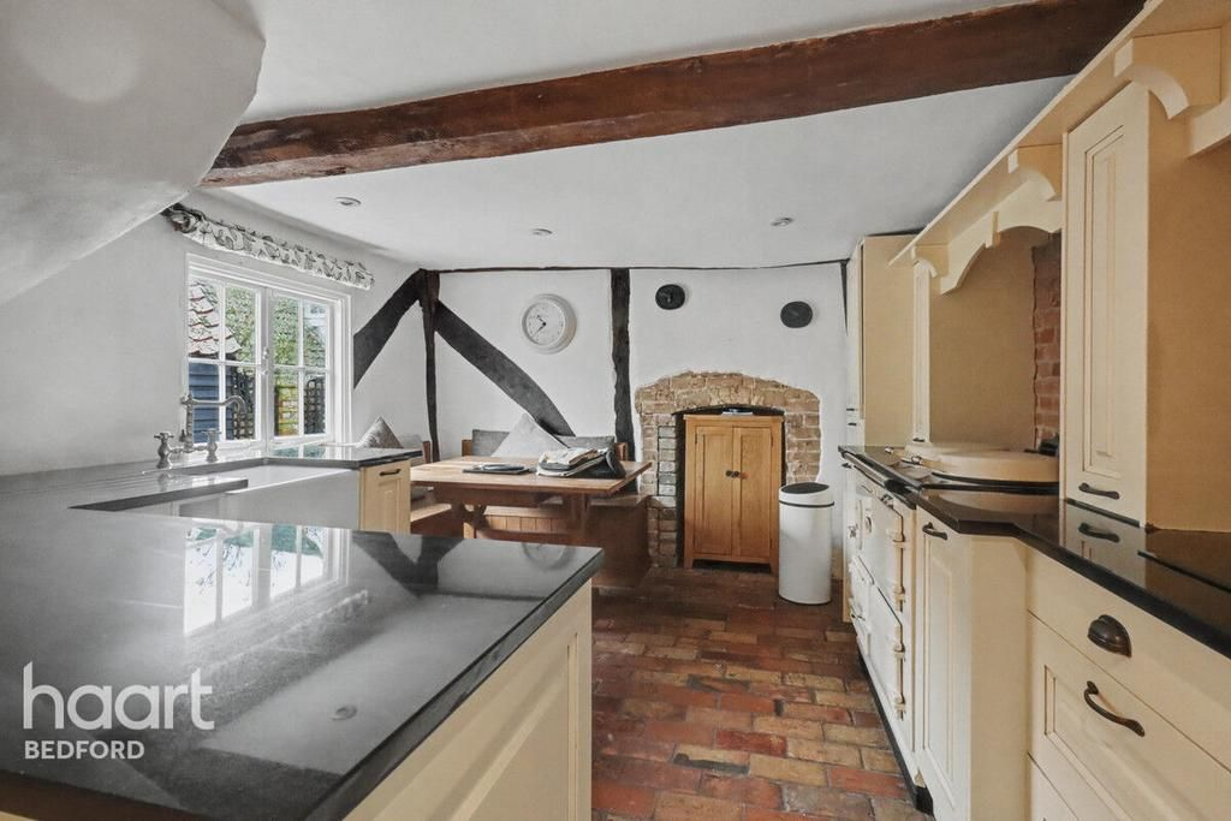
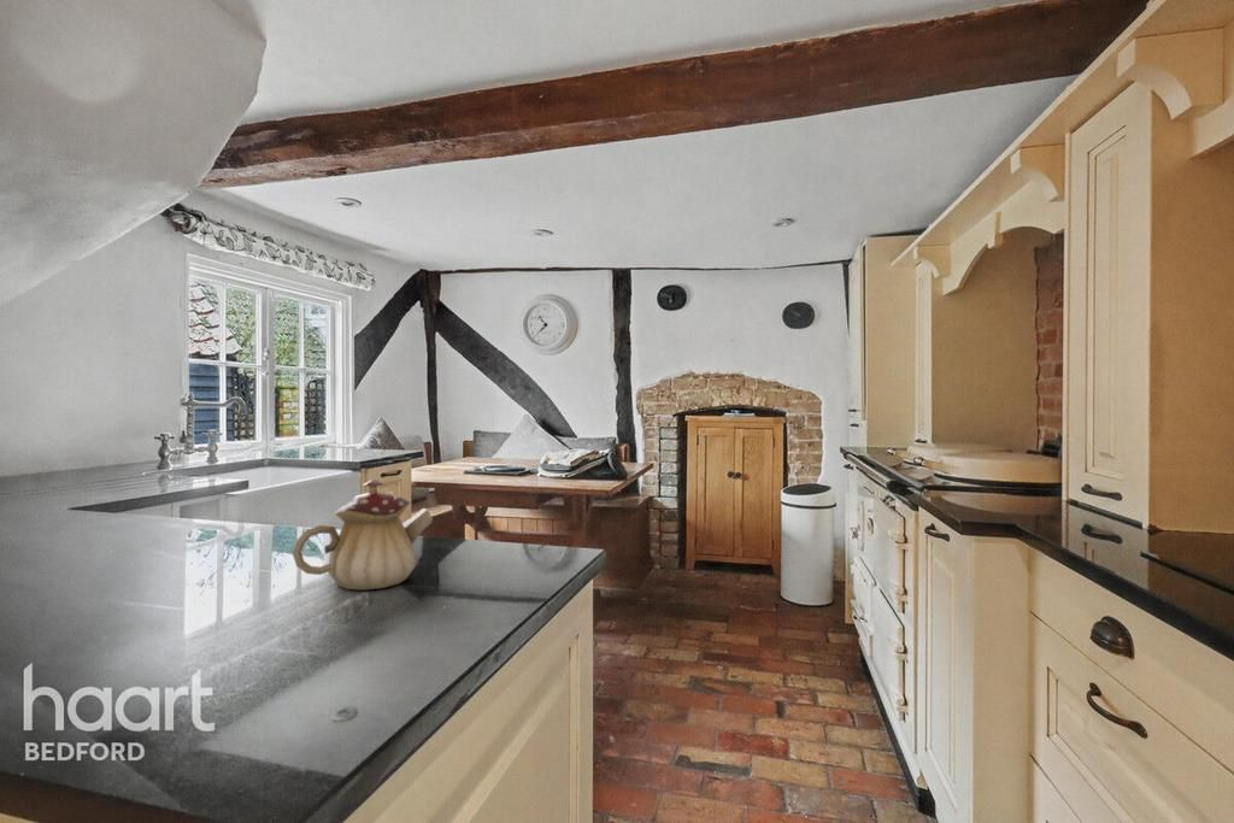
+ teapot [292,478,434,590]
